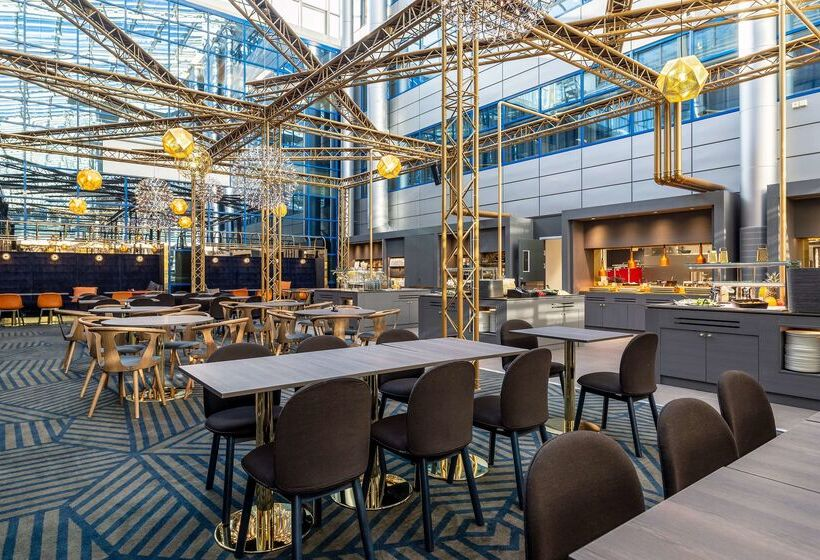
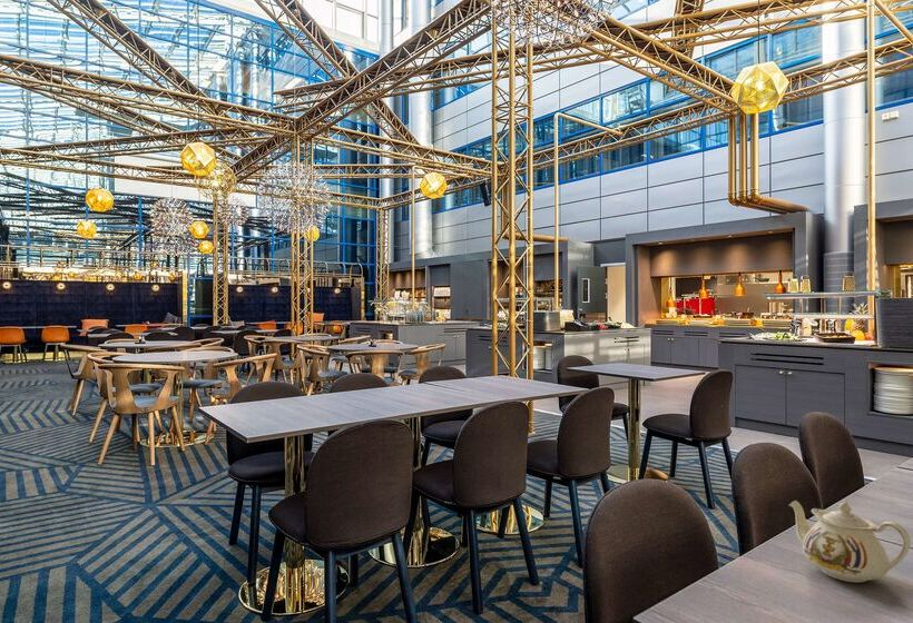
+ teapot [788,500,911,584]
